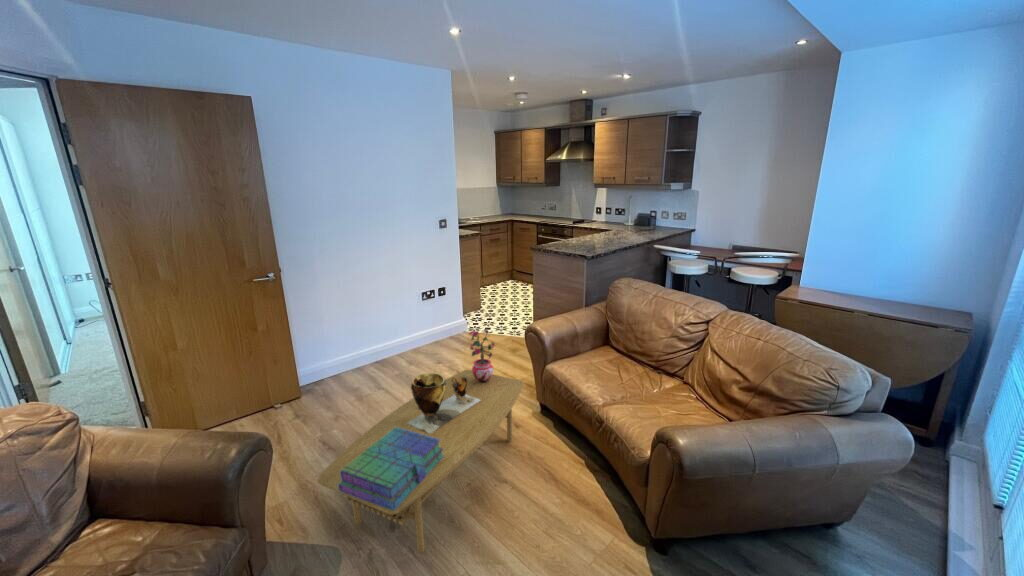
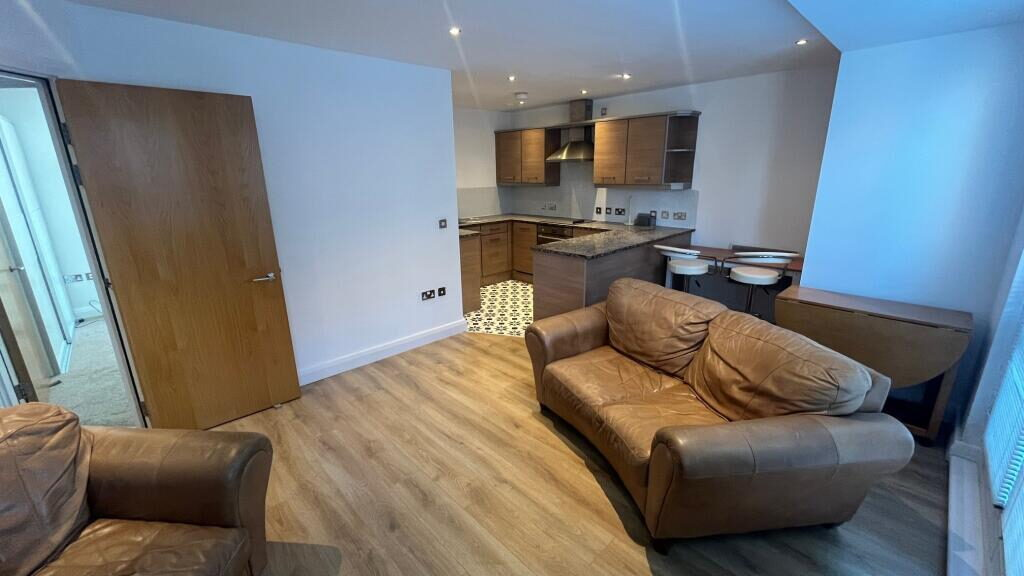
- coffee table [316,369,525,555]
- clay pot [408,372,481,433]
- stack of books [338,427,444,511]
- potted plant [468,328,496,383]
